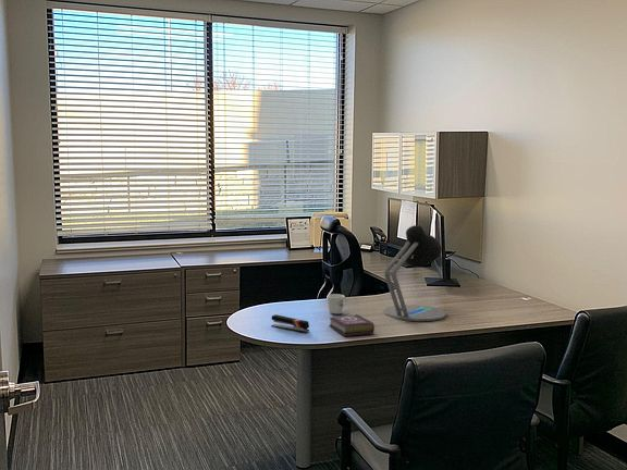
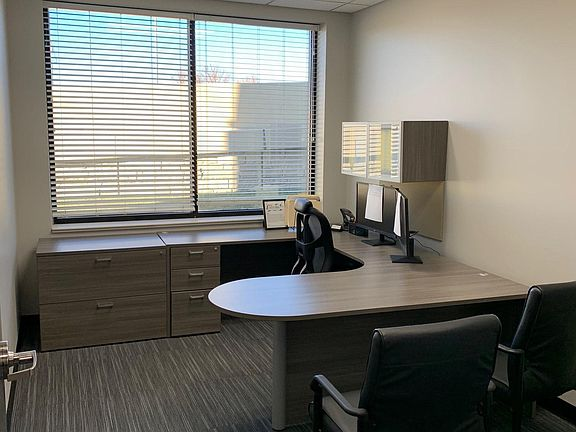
- desk lamp [382,224,447,322]
- book [328,313,376,337]
- stapler [270,313,310,333]
- mug [327,293,348,316]
